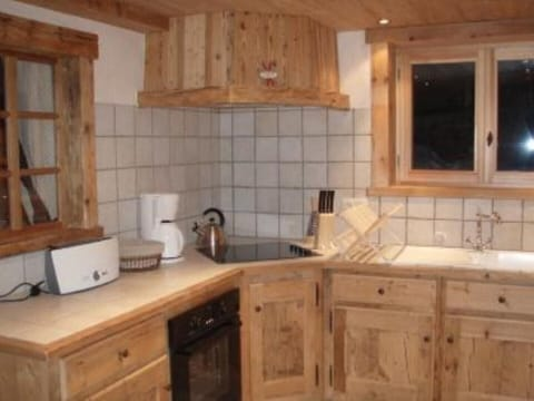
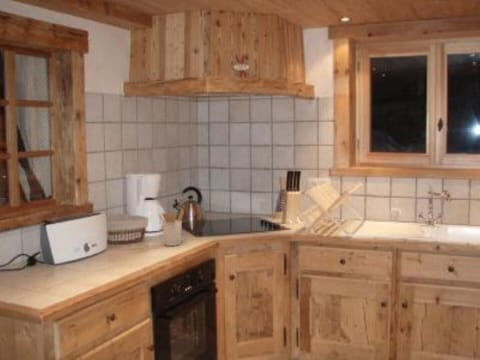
+ utensil holder [158,209,185,247]
